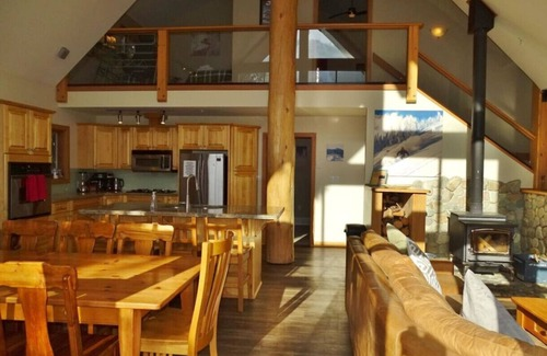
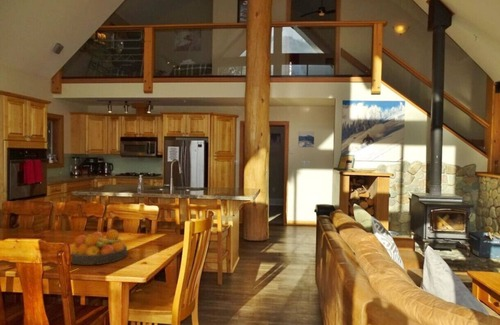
+ fruit bowl [69,228,128,266]
